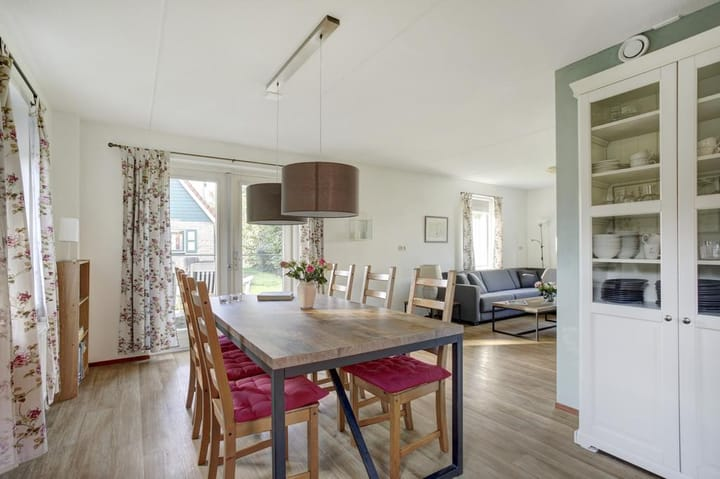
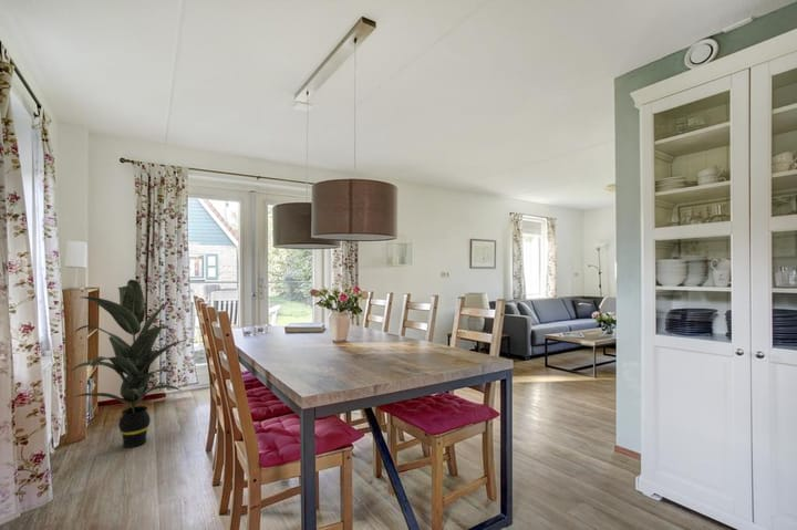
+ indoor plant [64,279,185,449]
